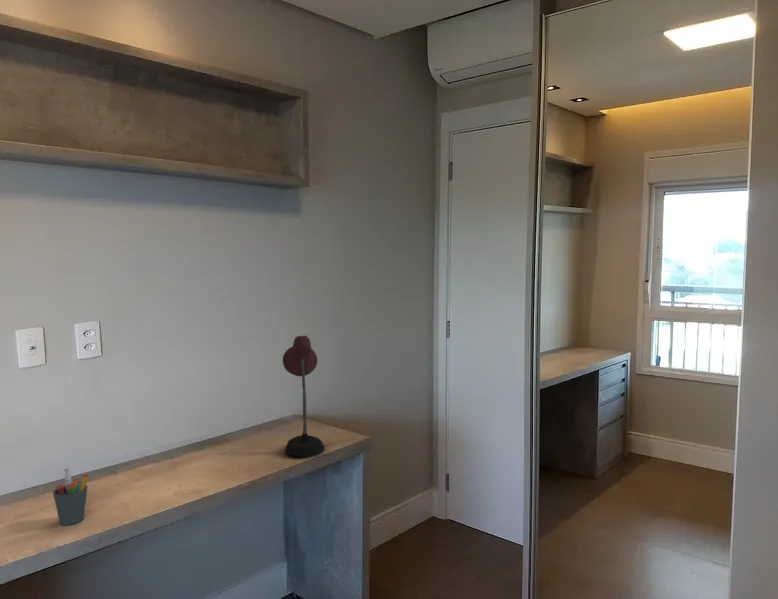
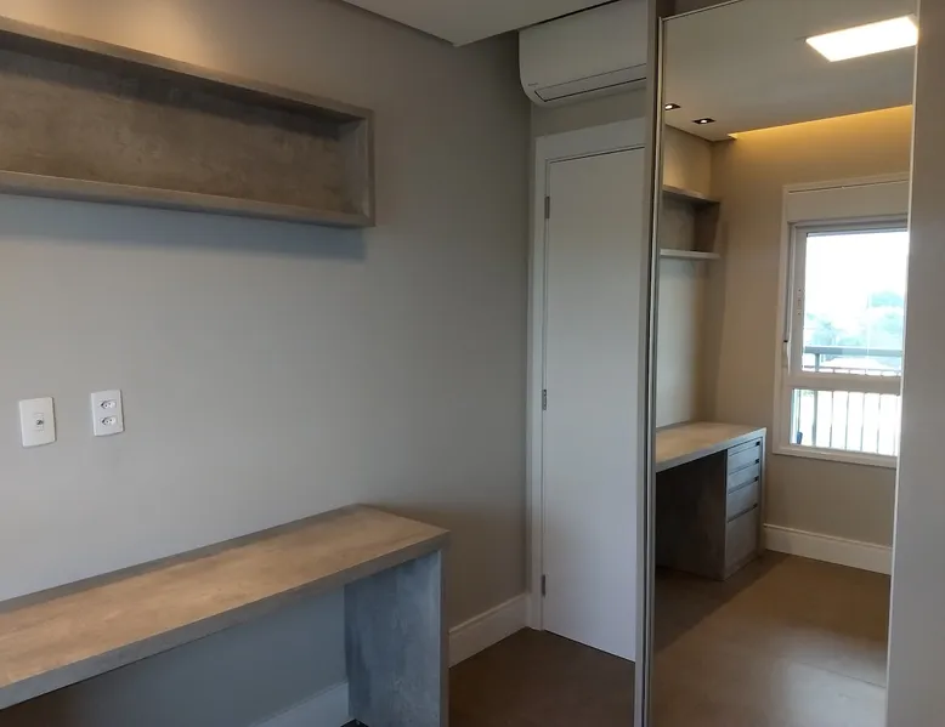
- pen holder [52,467,90,526]
- desk lamp [282,335,326,457]
